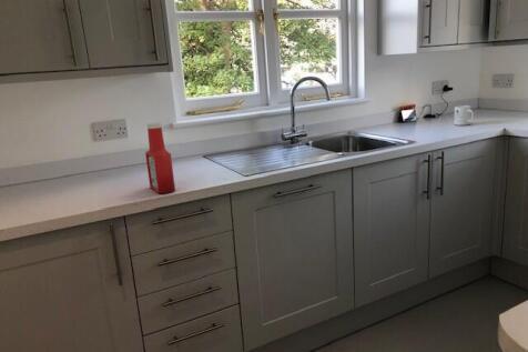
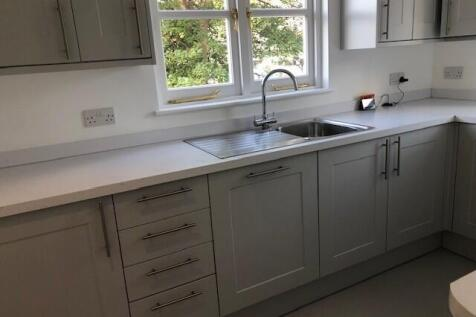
- soap bottle [144,121,176,194]
- mug [453,104,475,127]
